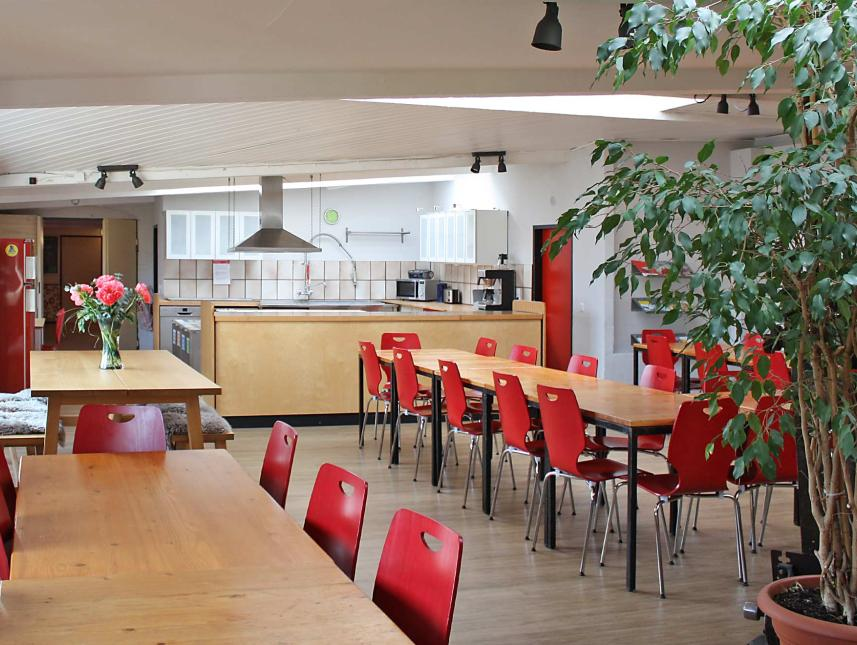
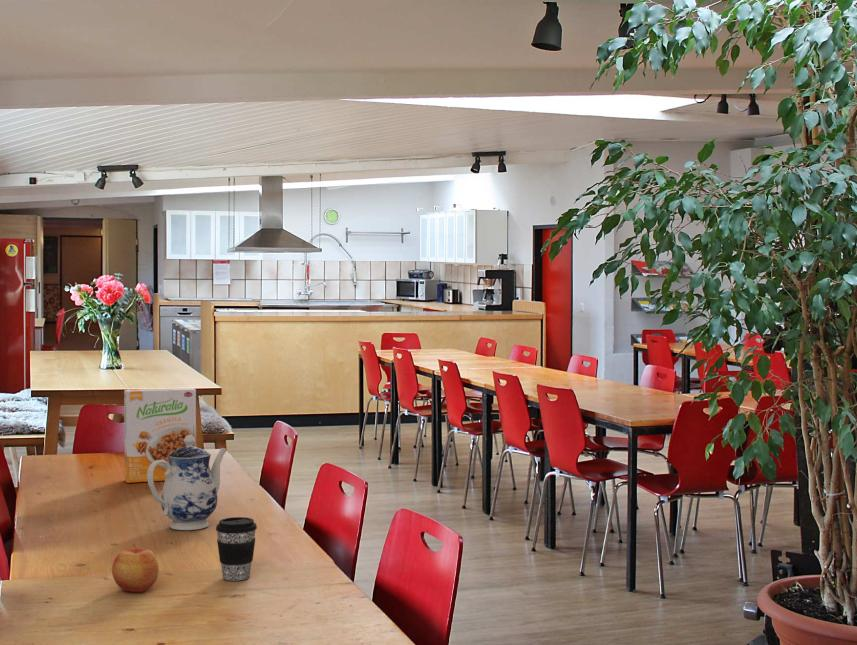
+ apple [111,543,160,593]
+ cereal box [123,387,197,484]
+ teapot [147,435,228,531]
+ coffee cup [215,516,258,582]
